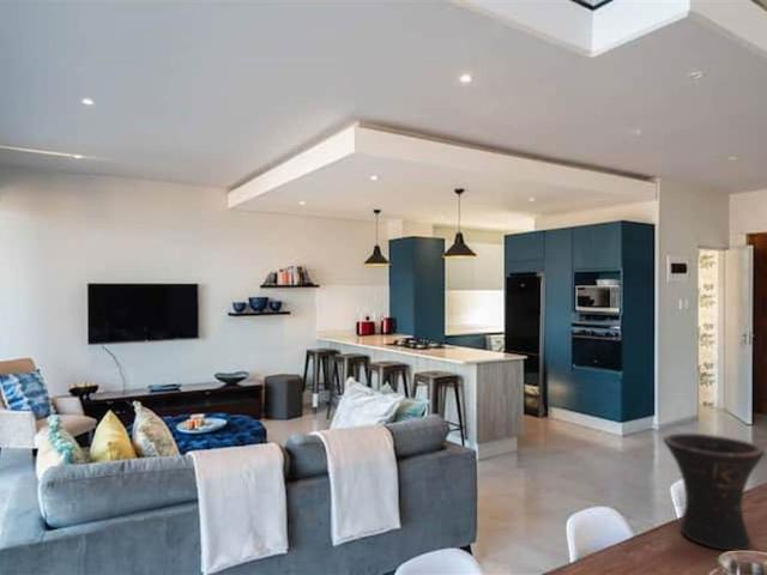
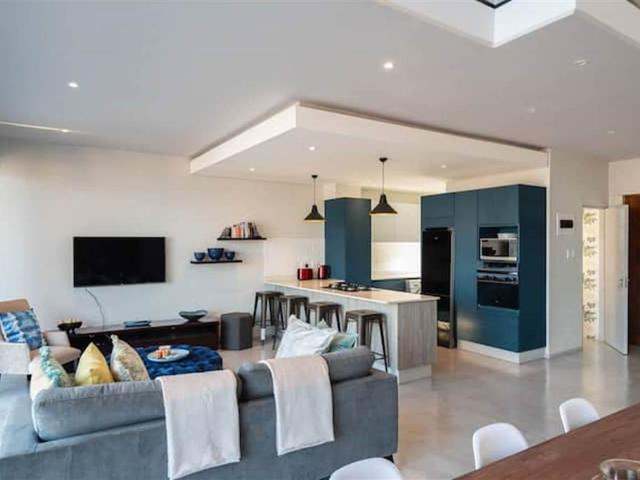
- vase [662,432,766,552]
